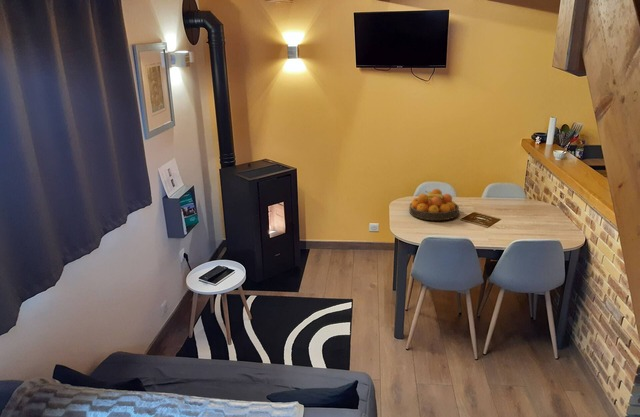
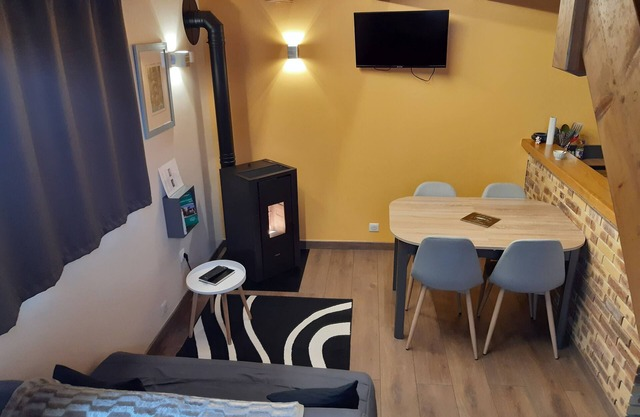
- fruit bowl [408,188,460,221]
